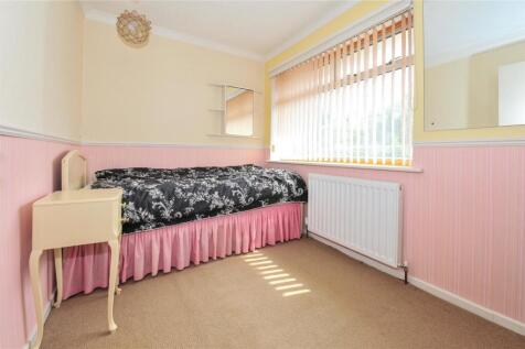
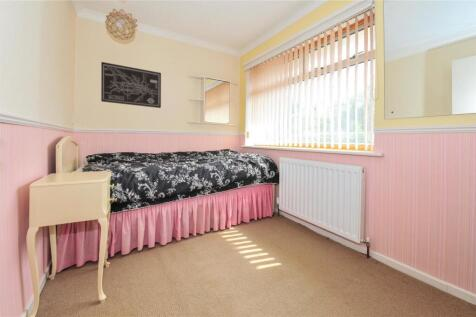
+ wall art [100,61,162,109]
